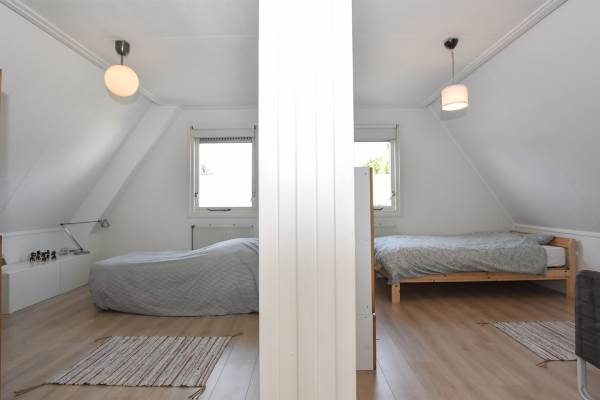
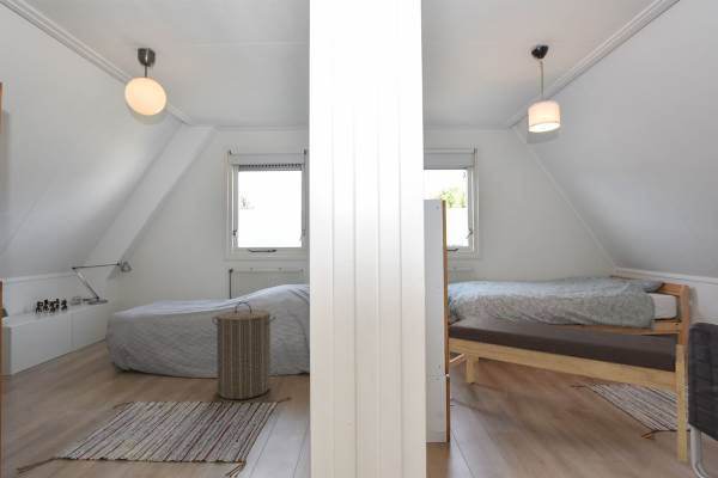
+ bench [448,315,688,465]
+ laundry hamper [211,301,278,400]
